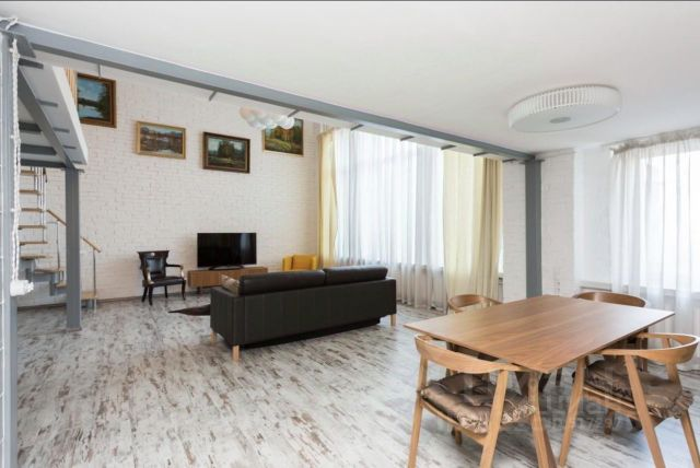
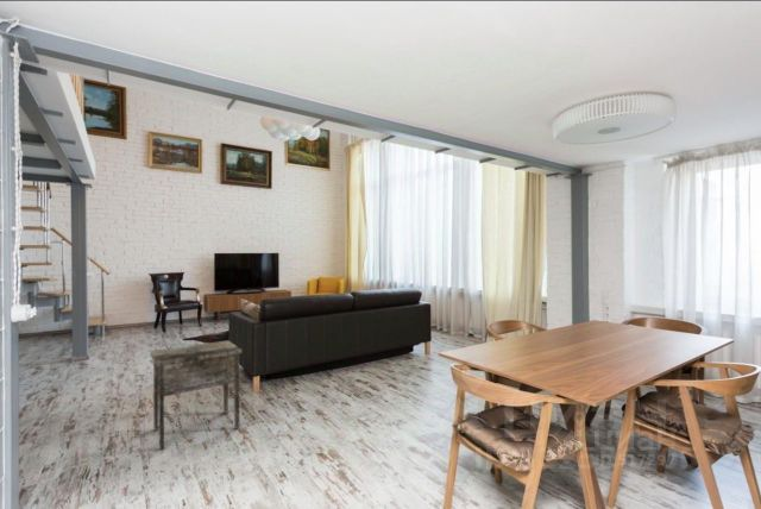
+ side table [150,339,243,451]
